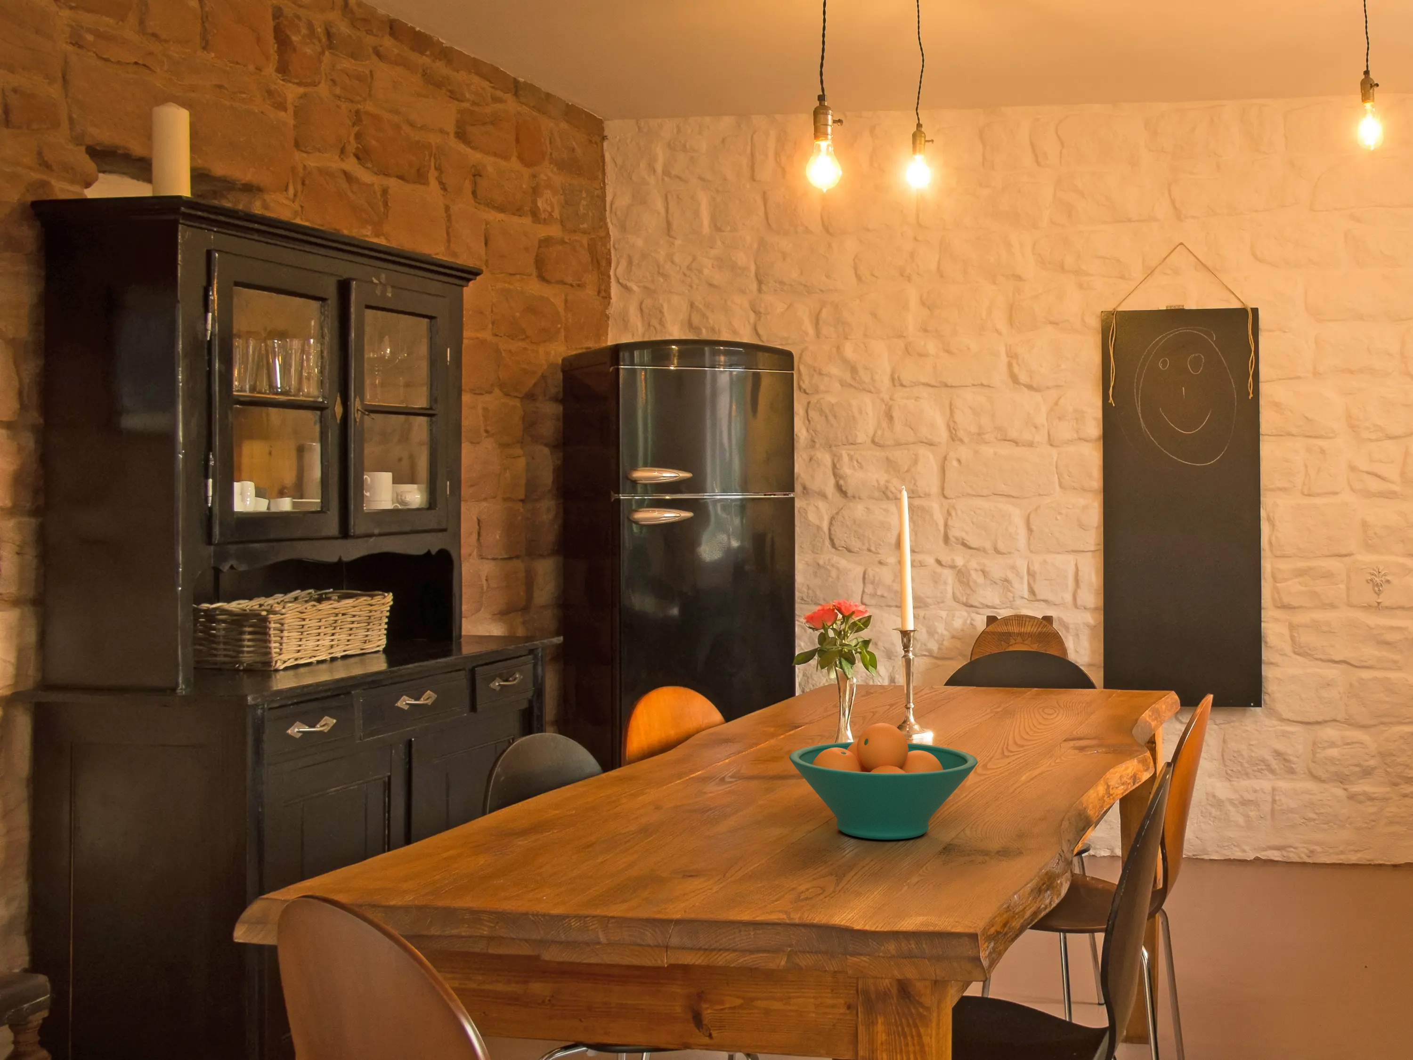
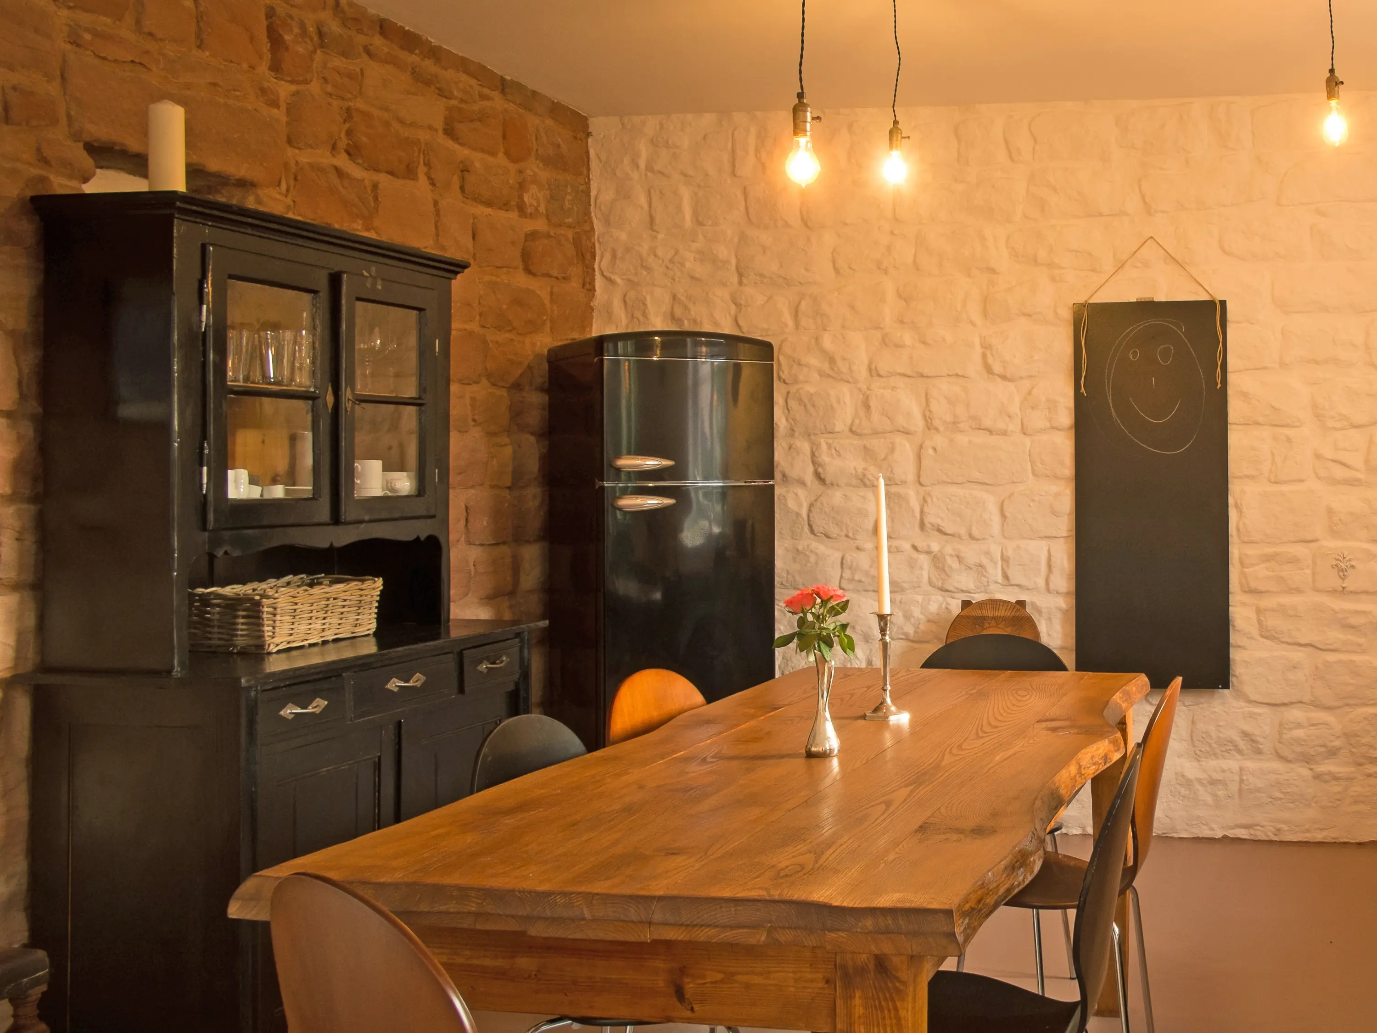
- fruit bowl [789,723,979,840]
